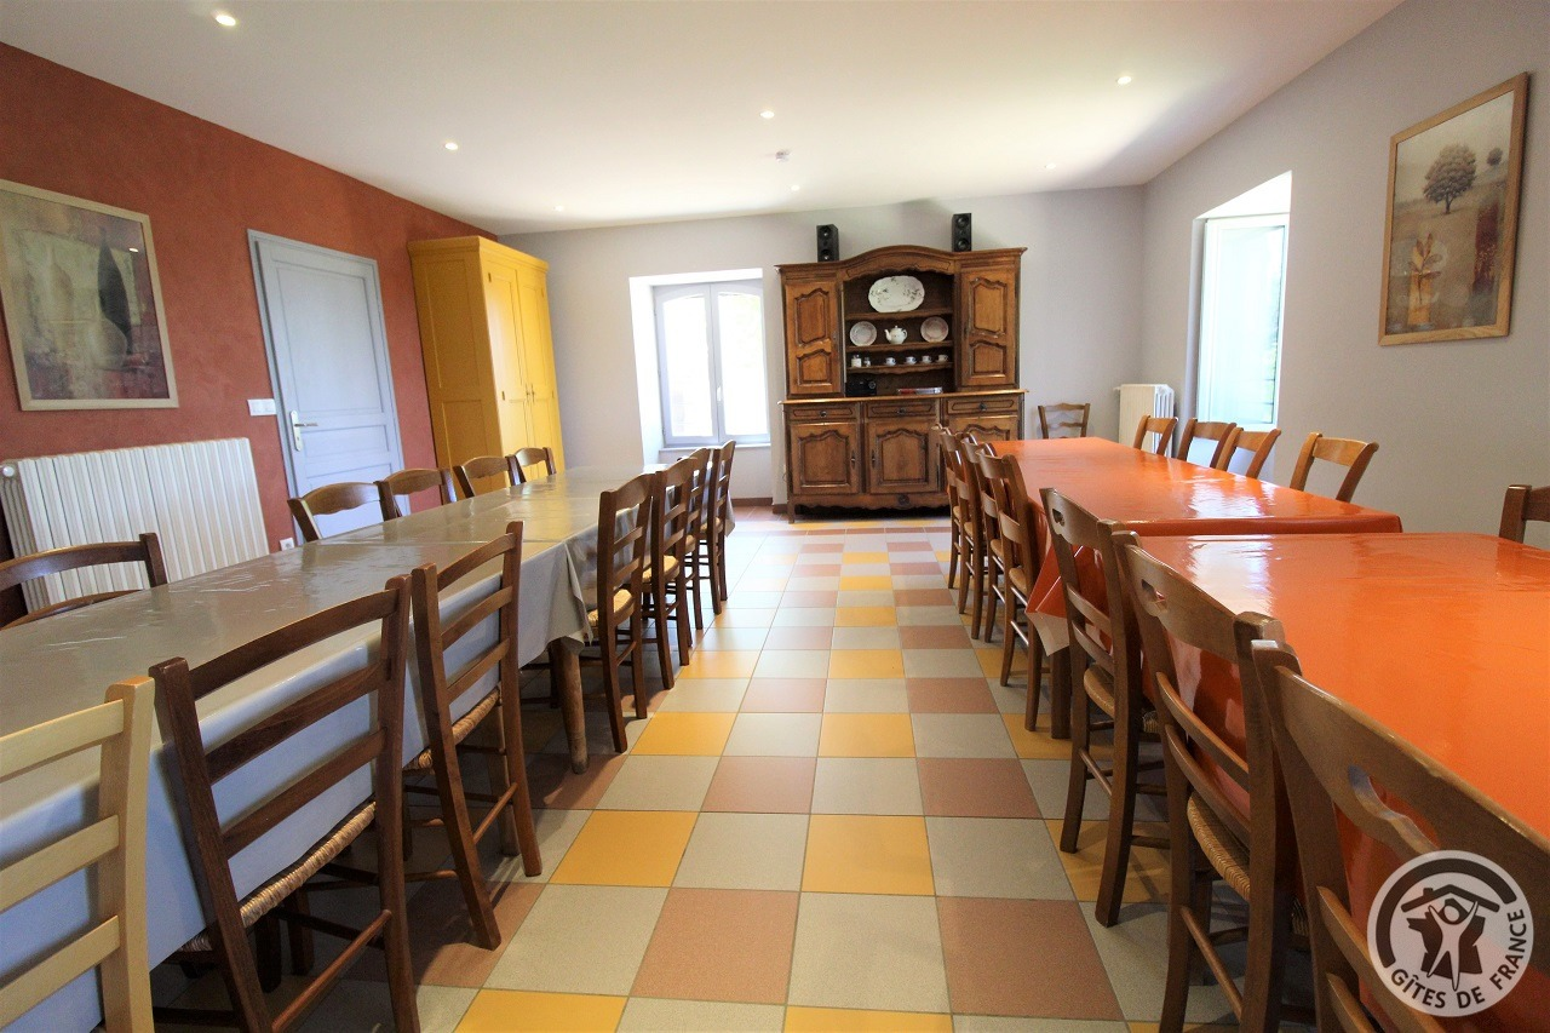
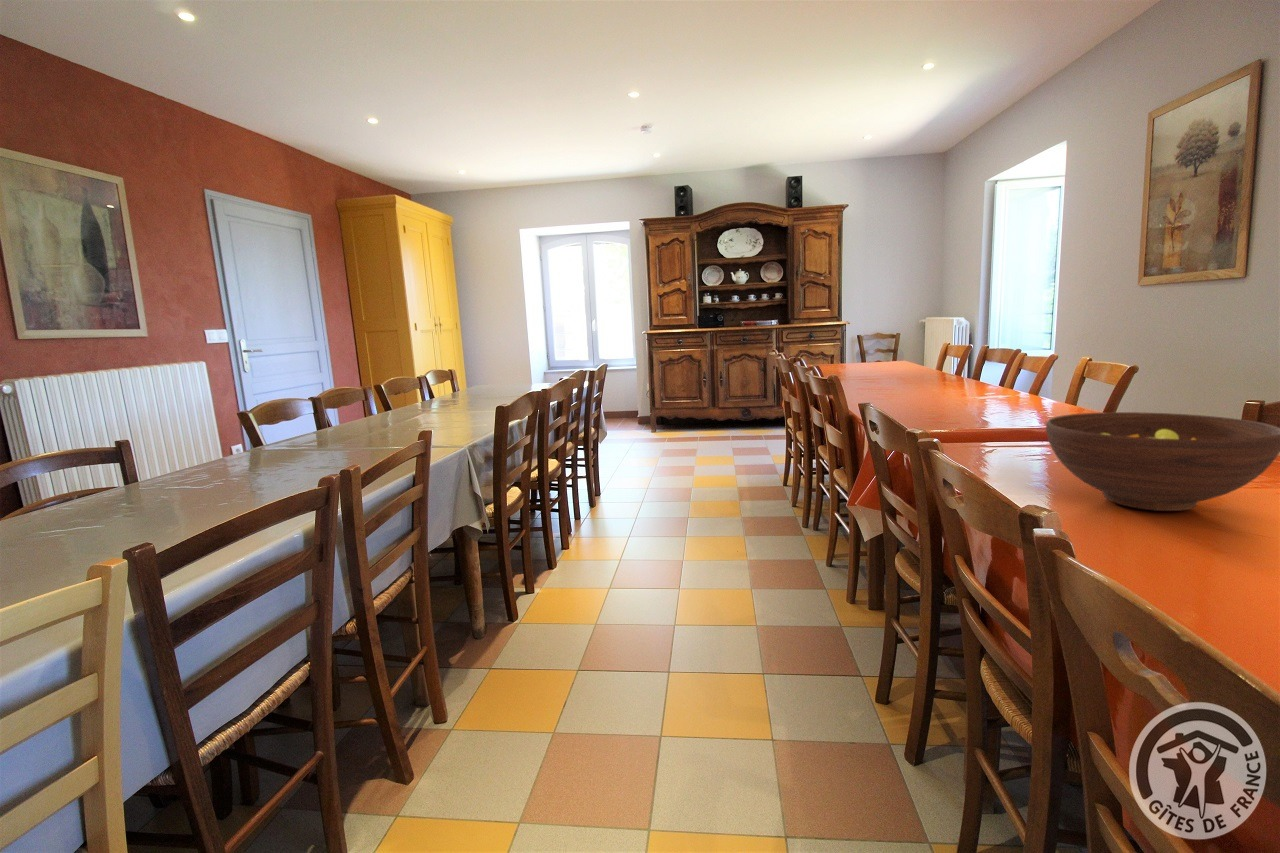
+ fruit bowl [1045,411,1280,512]
